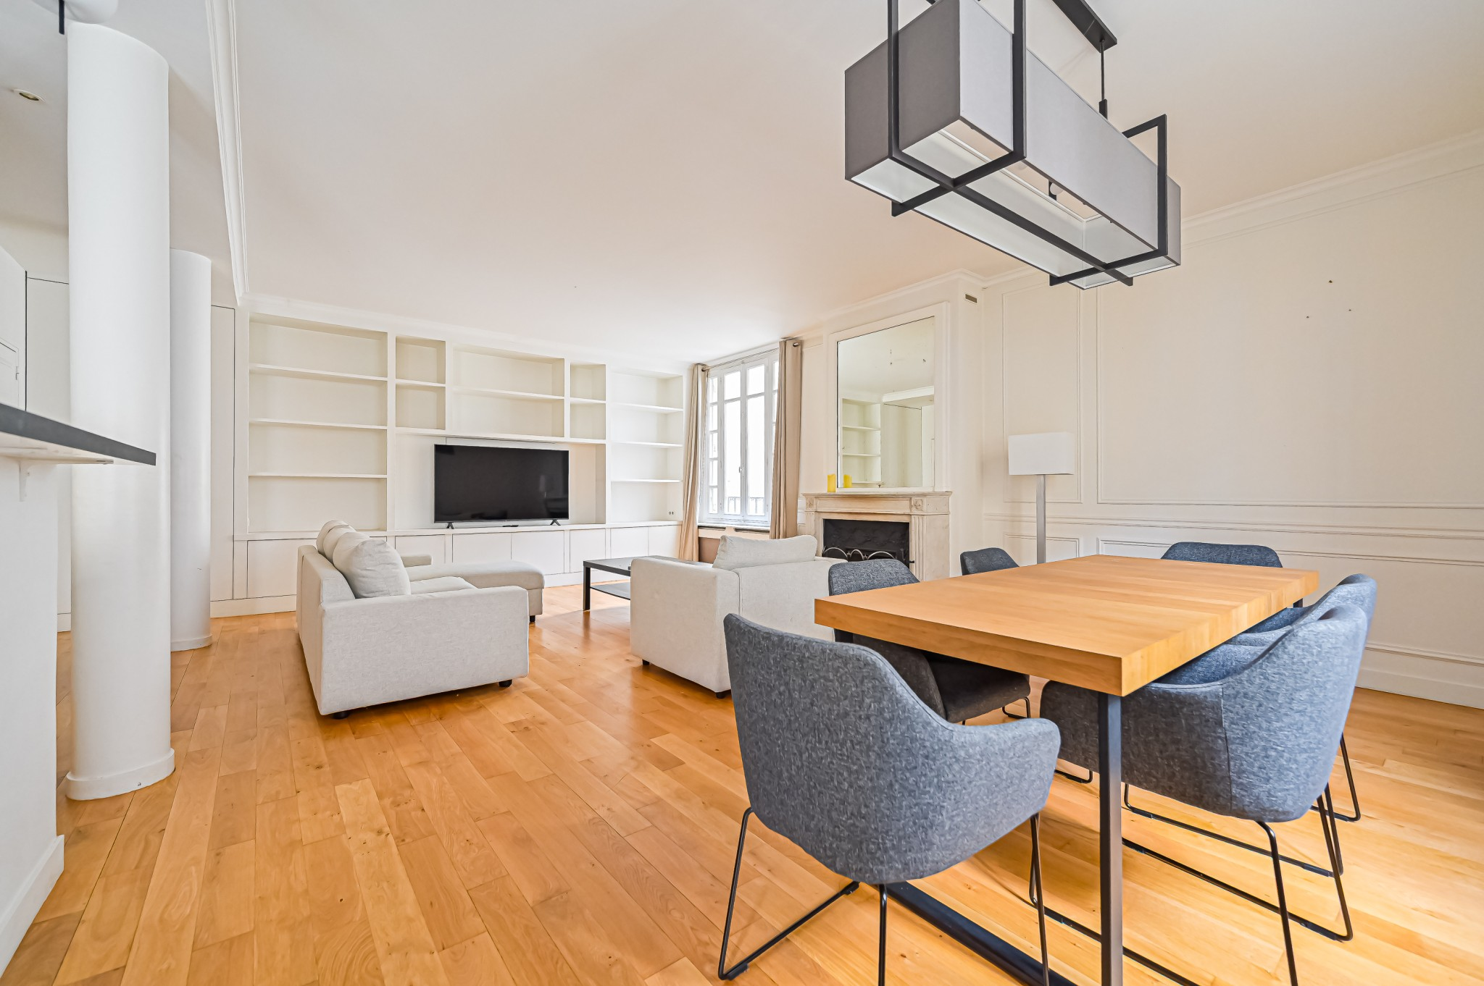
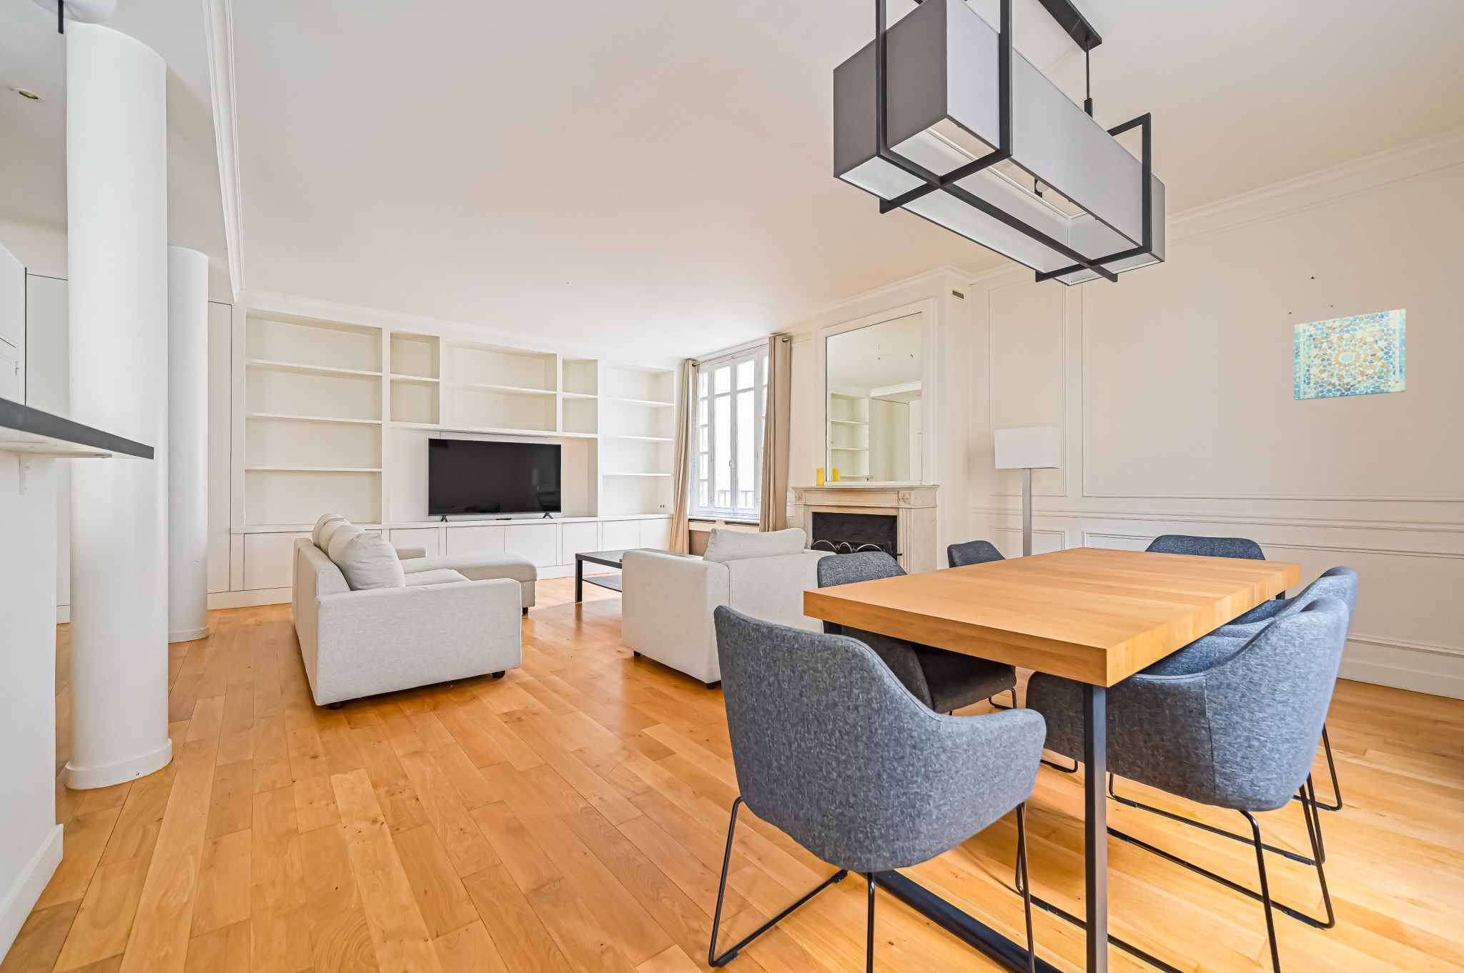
+ wall art [1293,308,1406,401]
